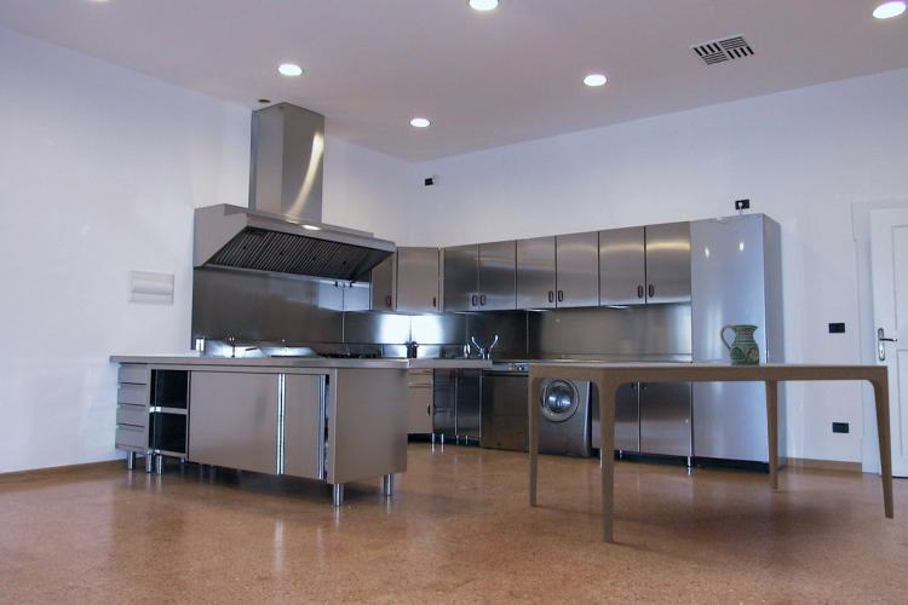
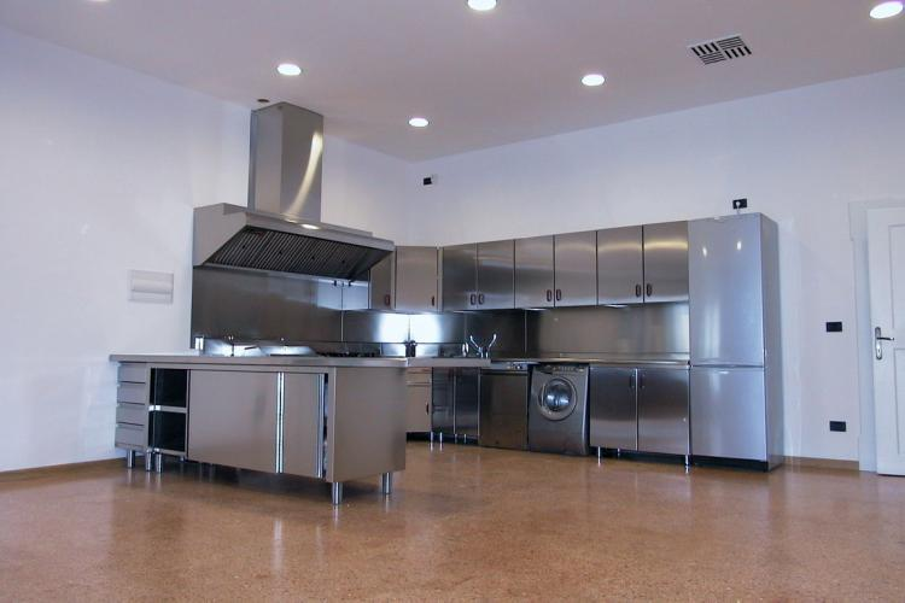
- ceramic pitcher [719,323,760,364]
- dining table [528,362,895,544]
